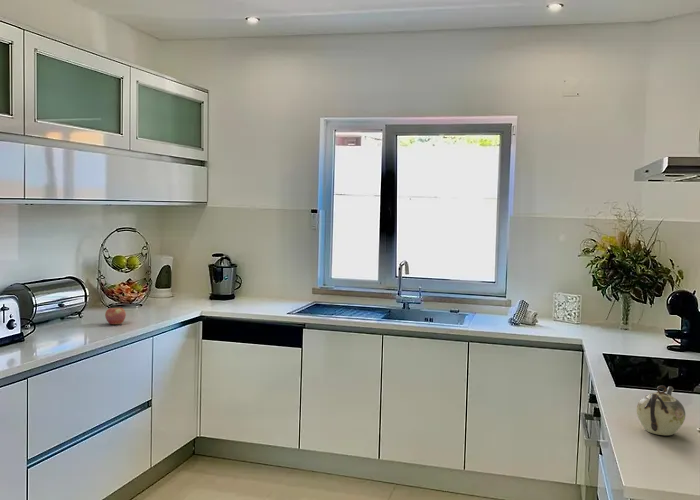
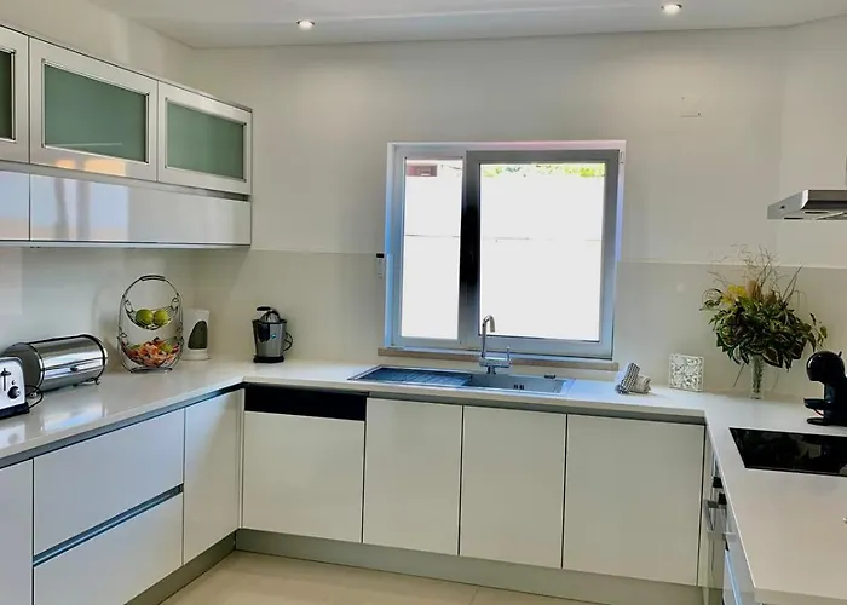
- apple [104,307,127,325]
- teapot [636,384,686,436]
